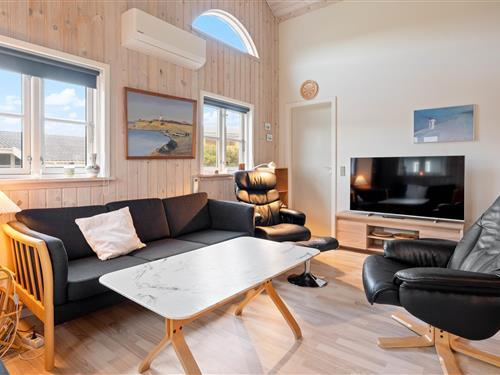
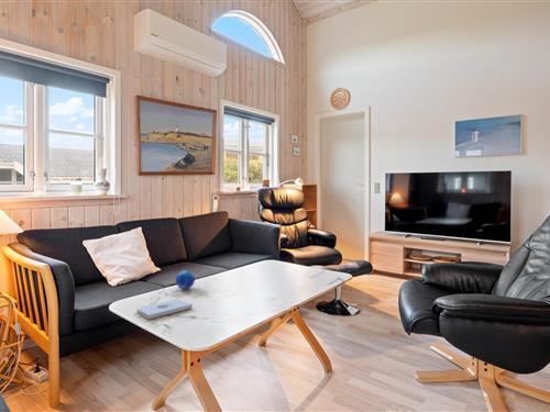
+ notepad [135,298,194,320]
+ decorative orb [175,269,196,290]
